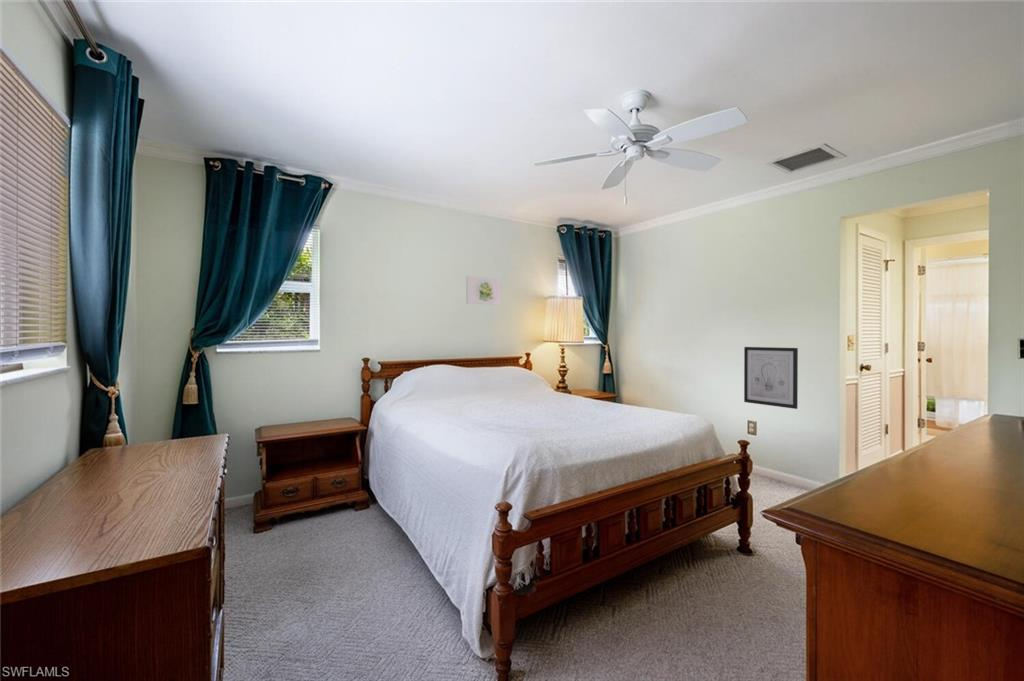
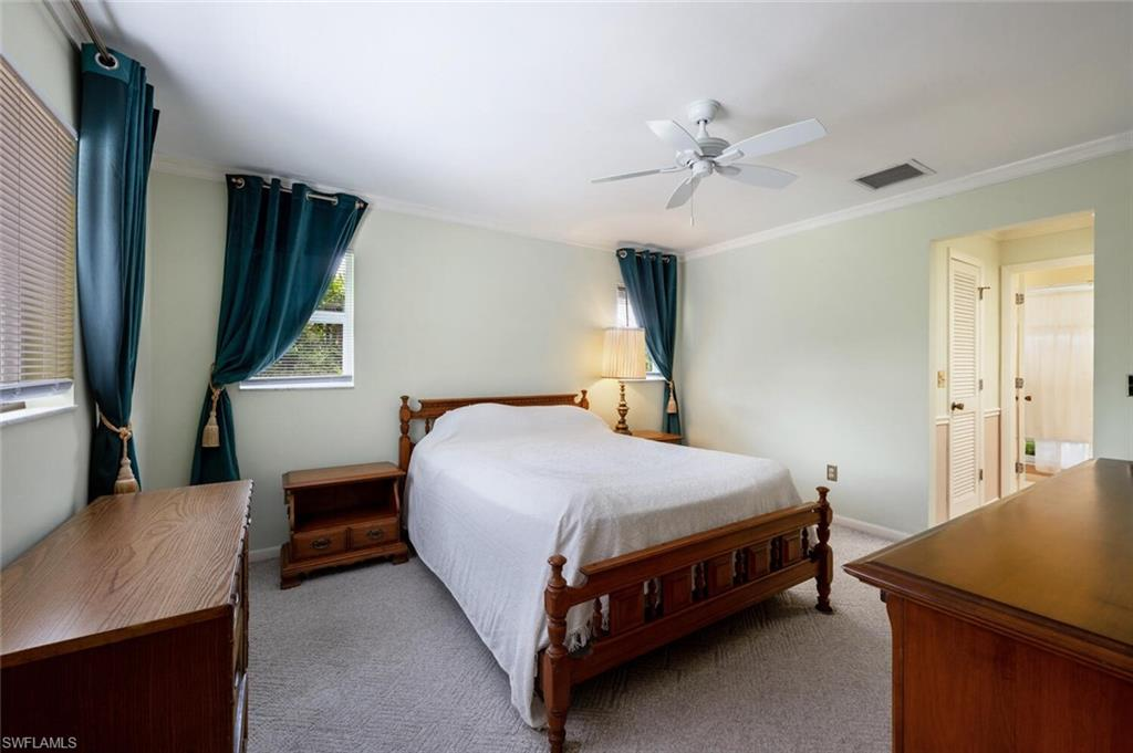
- wall art [743,346,799,410]
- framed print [465,275,503,306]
